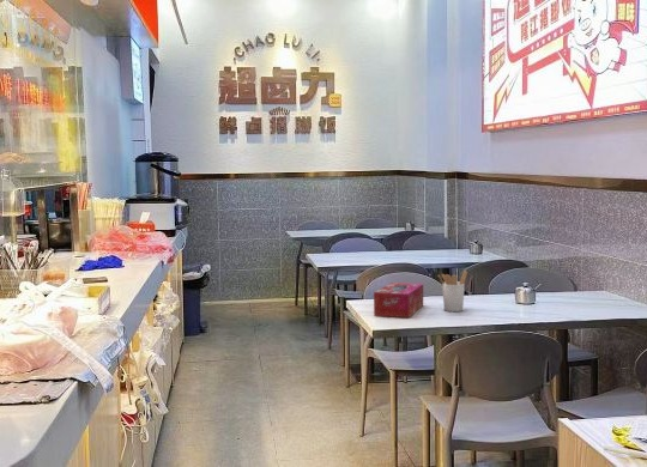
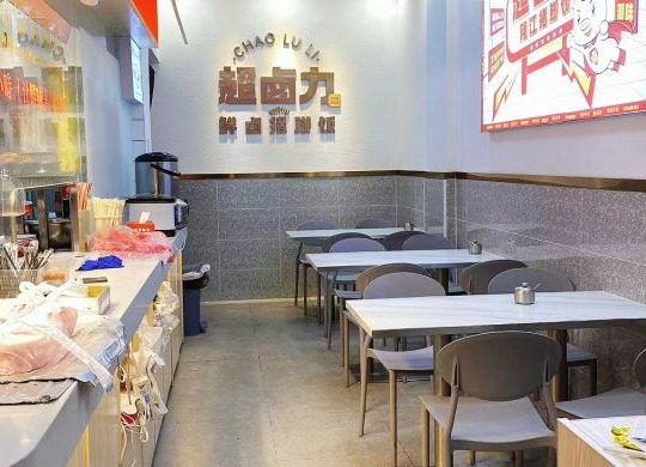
- tissue box [373,281,424,319]
- utensil holder [437,269,468,313]
